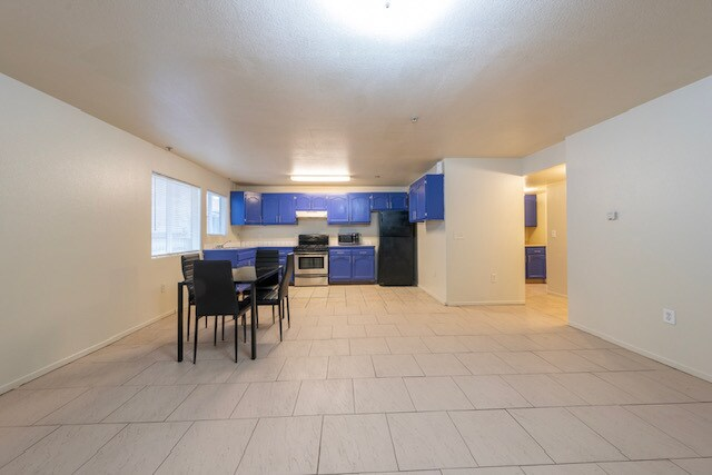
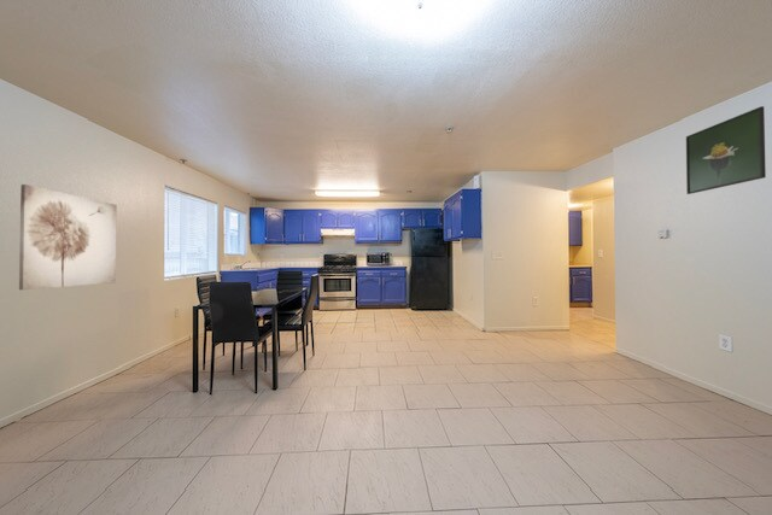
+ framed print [685,105,767,195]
+ wall art [18,183,118,291]
